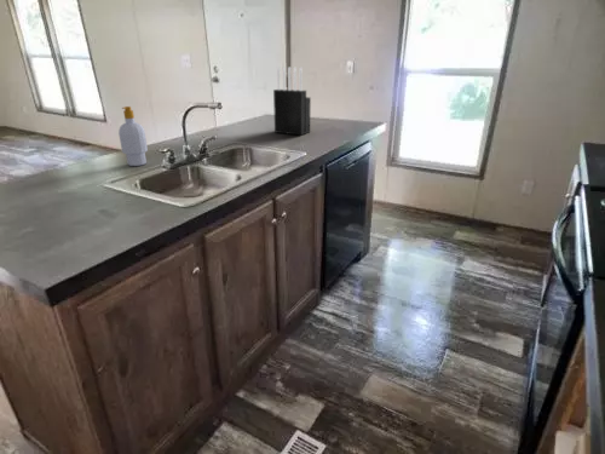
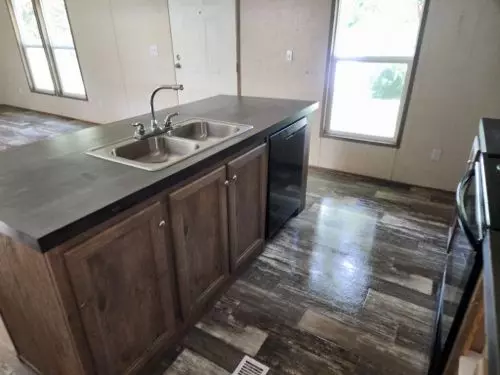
- knife block [272,65,312,137]
- soap bottle [117,105,149,167]
